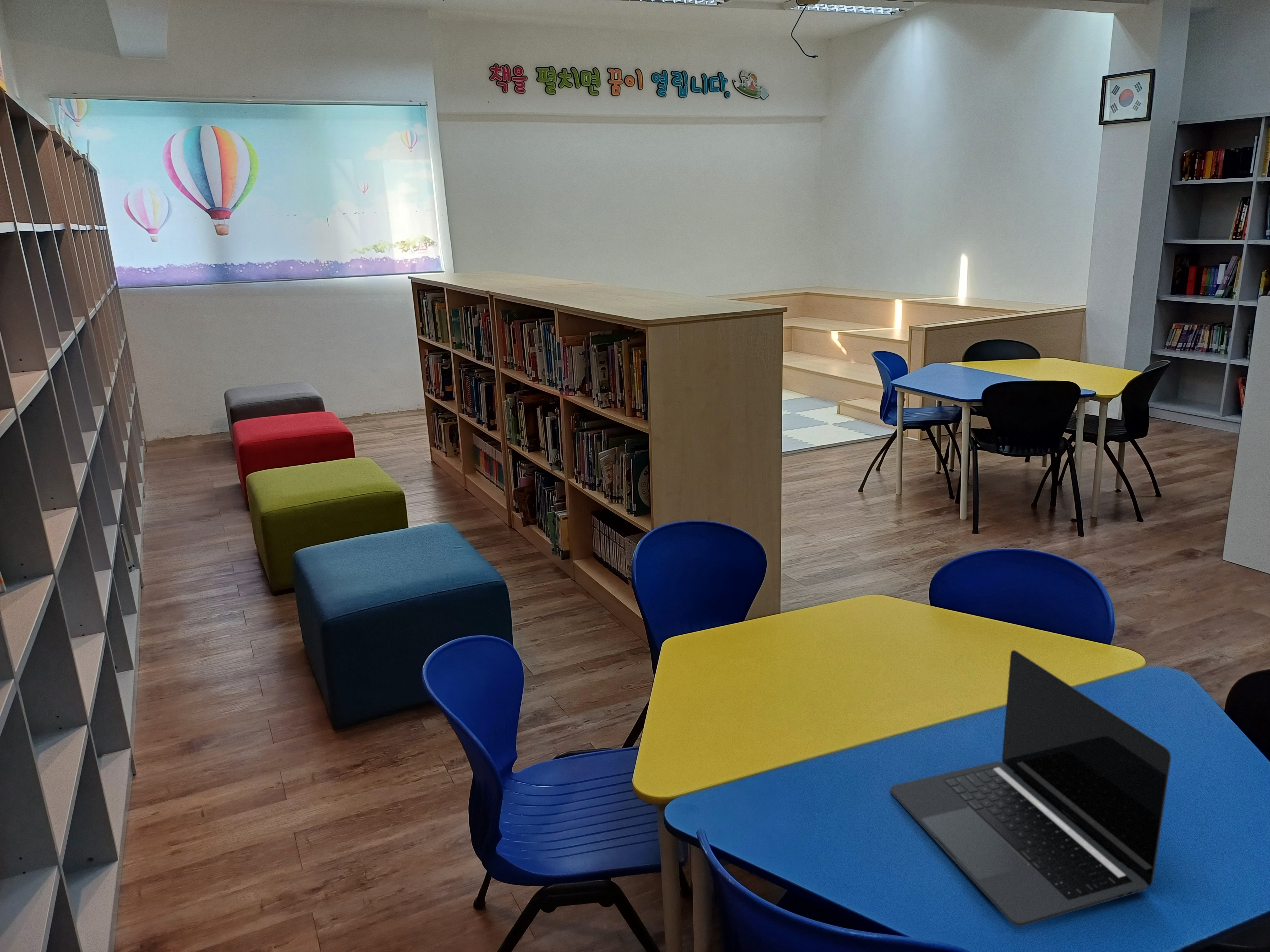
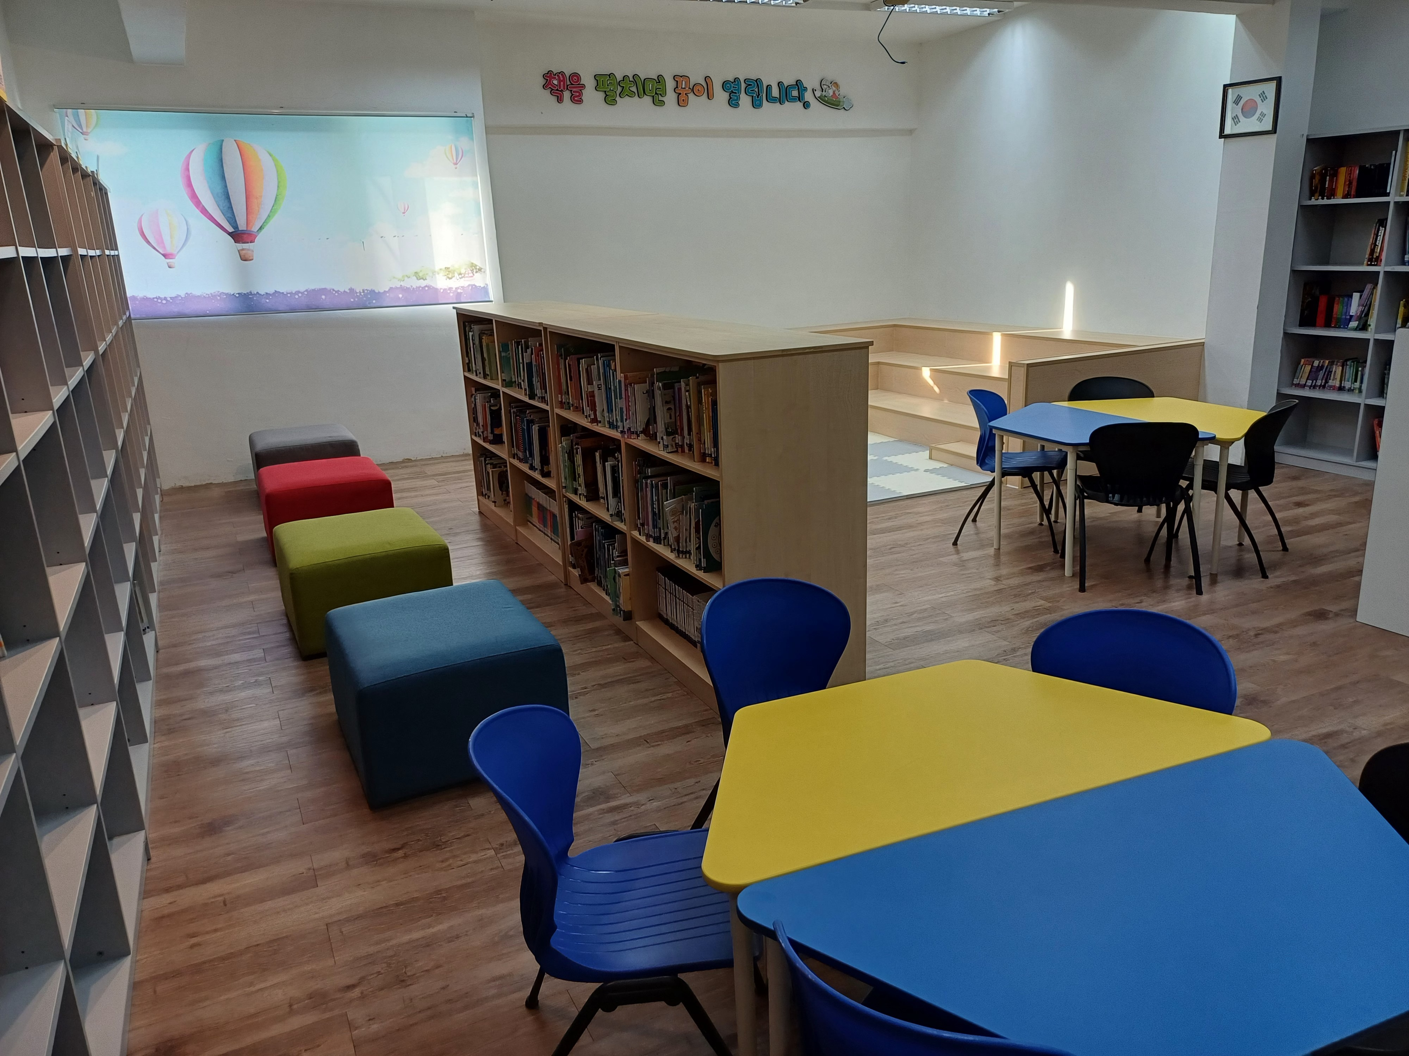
- laptop [890,650,1171,927]
